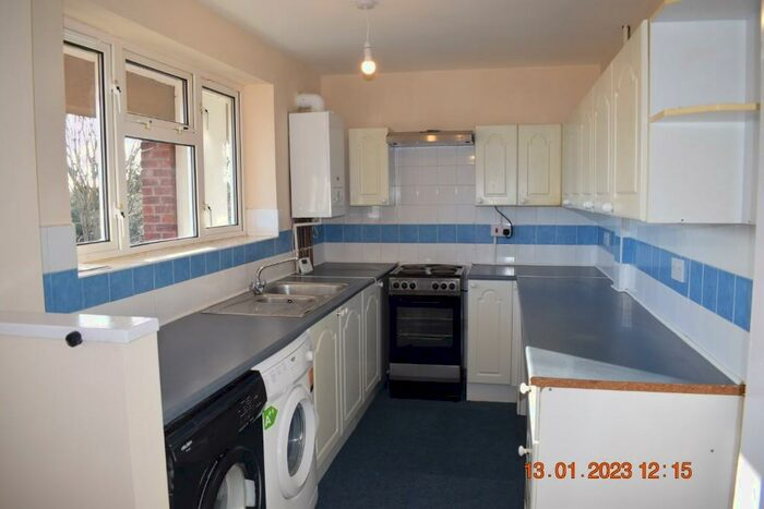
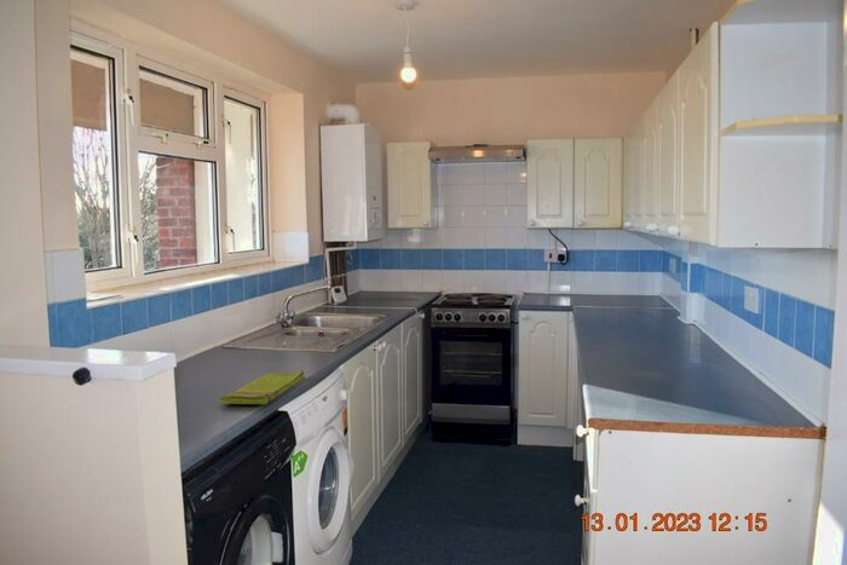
+ dish towel [219,370,306,405]
